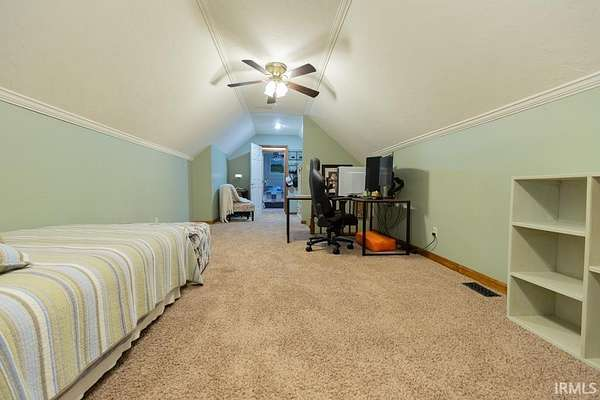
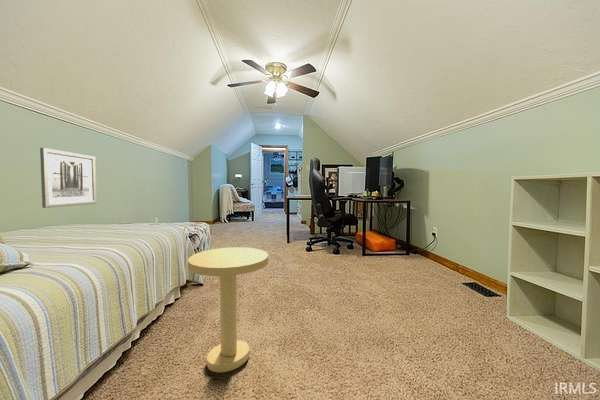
+ wall art [39,147,98,209]
+ side table [187,246,269,373]
